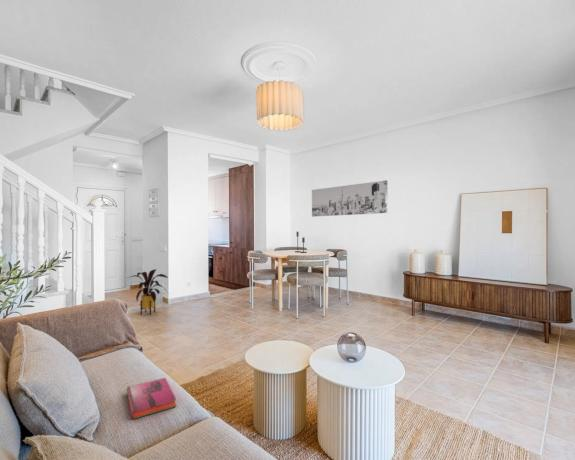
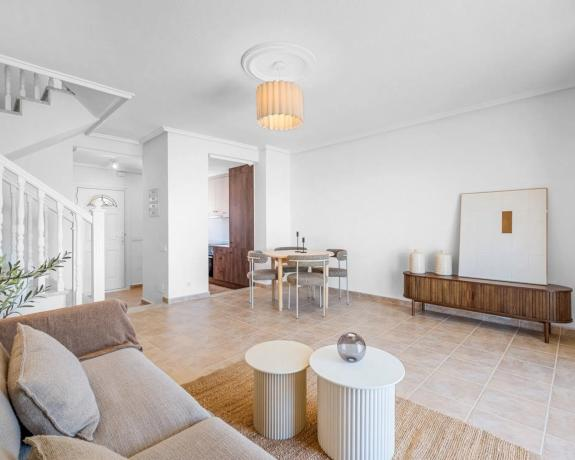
- wall art [311,179,389,218]
- house plant [127,268,170,316]
- hardback book [126,377,177,420]
